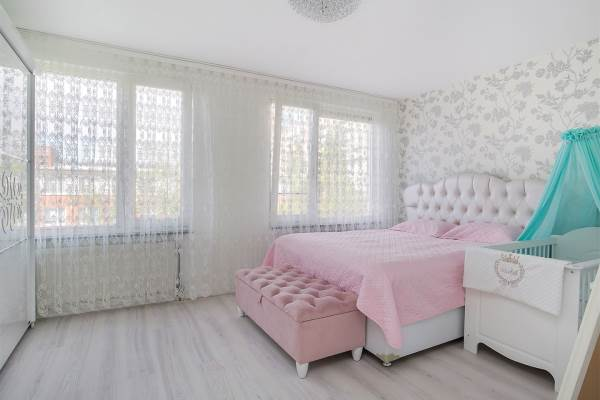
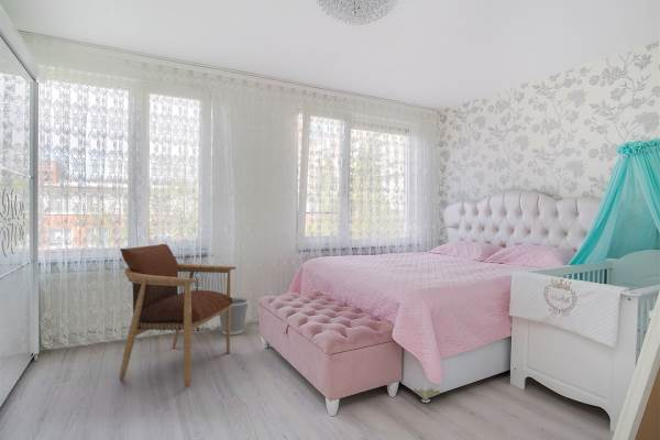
+ armchair [119,243,238,388]
+ wastebasket [218,296,250,336]
